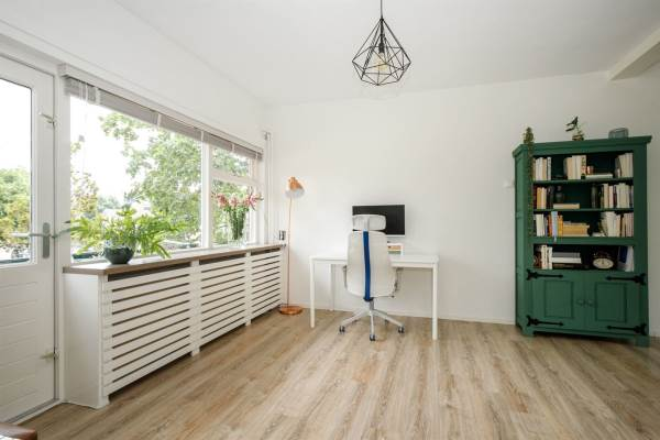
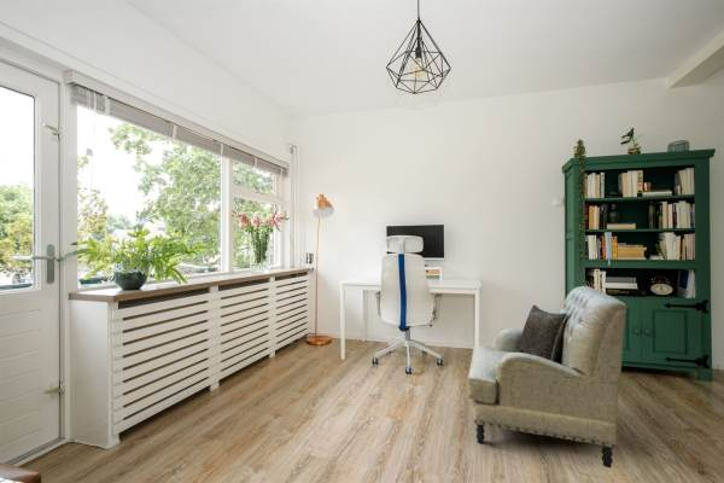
+ armchair [466,285,627,469]
